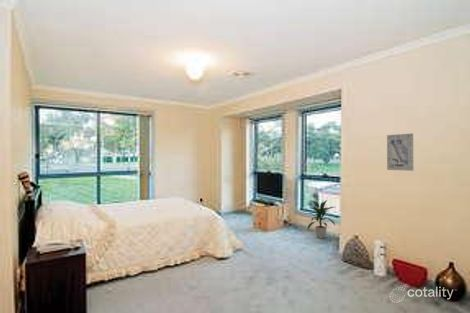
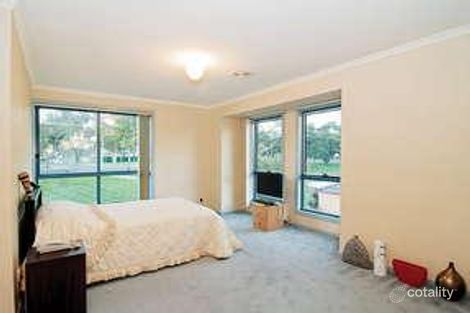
- indoor plant [307,199,336,239]
- wall art [386,132,414,172]
